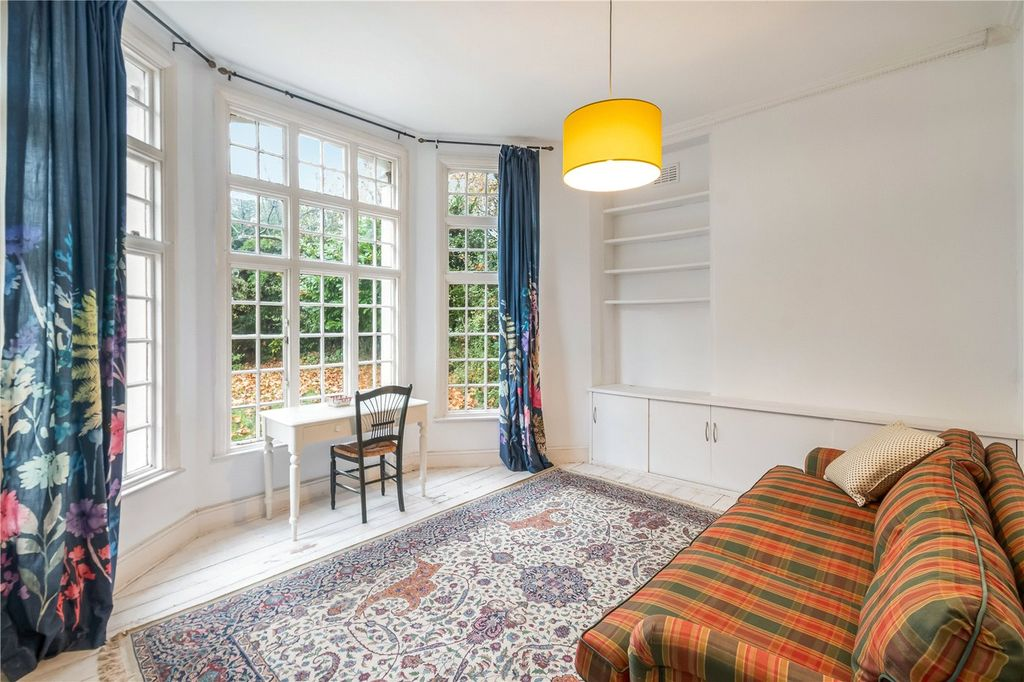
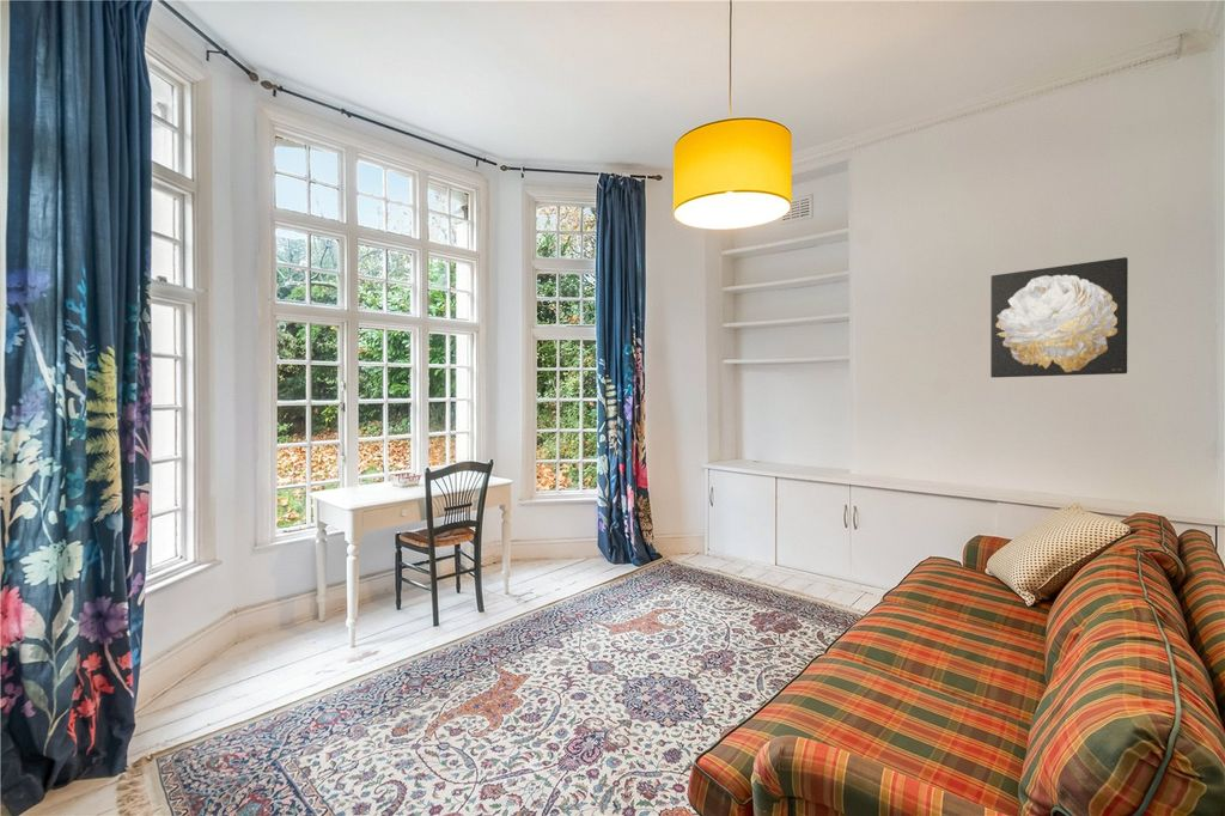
+ wall art [989,256,1129,378]
